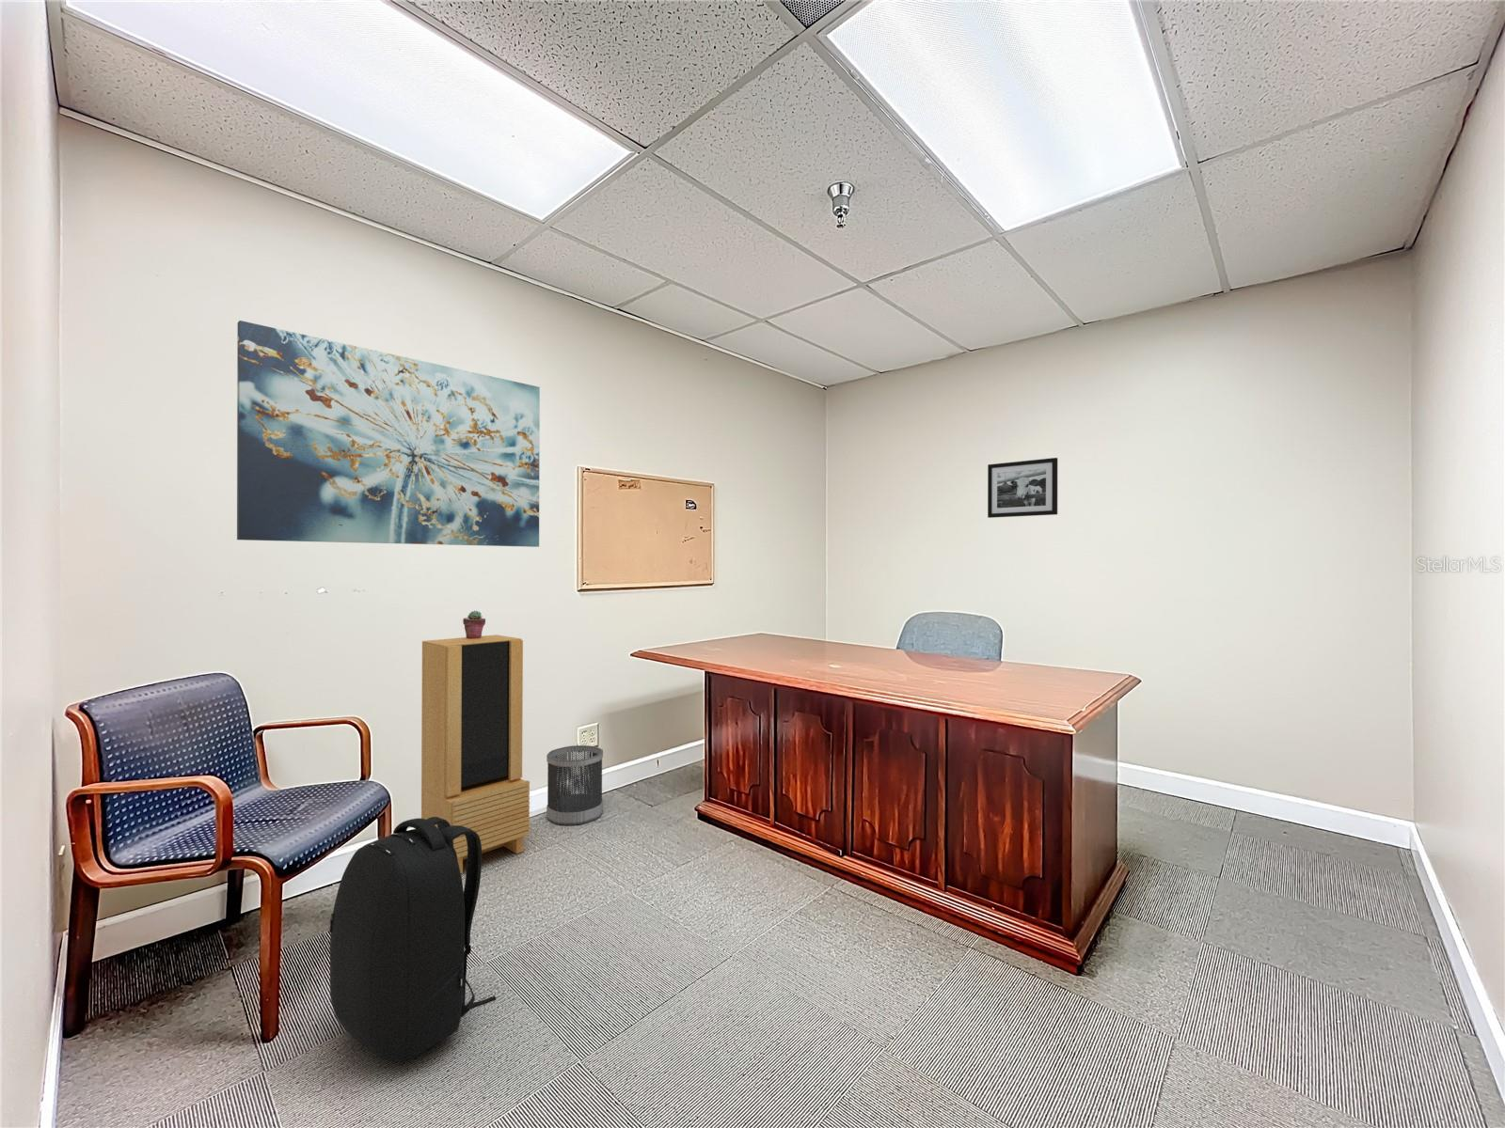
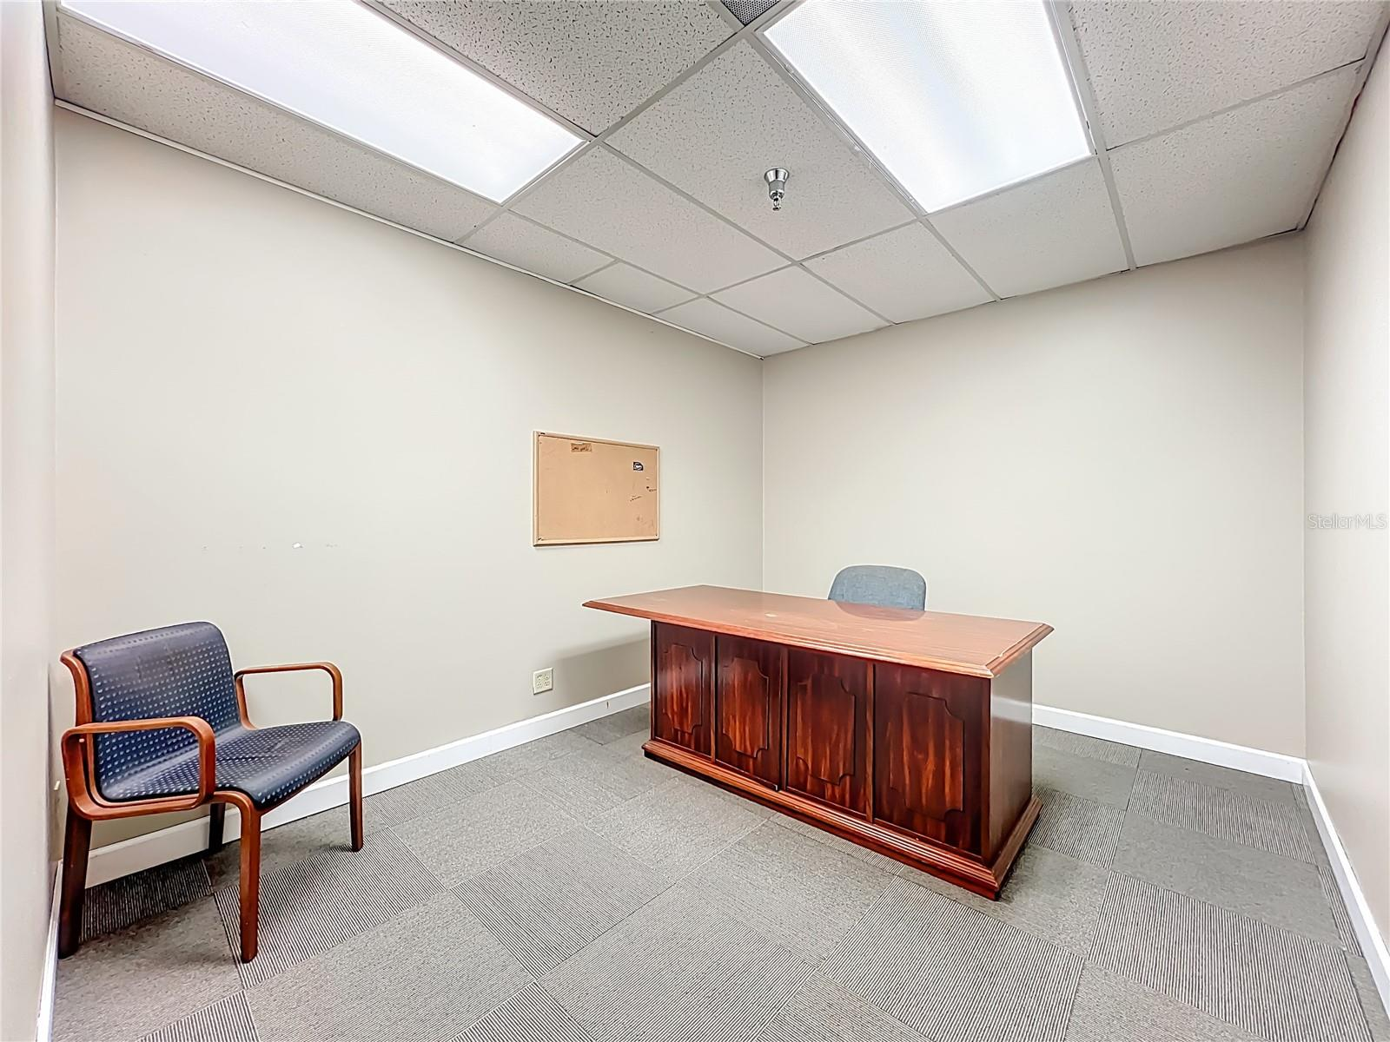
- storage cabinet [421,634,531,874]
- potted succulent [462,610,486,639]
- wall art [236,320,540,549]
- picture frame [987,457,1058,519]
- wastebasket [545,744,604,826]
- backpack [328,816,497,1062]
